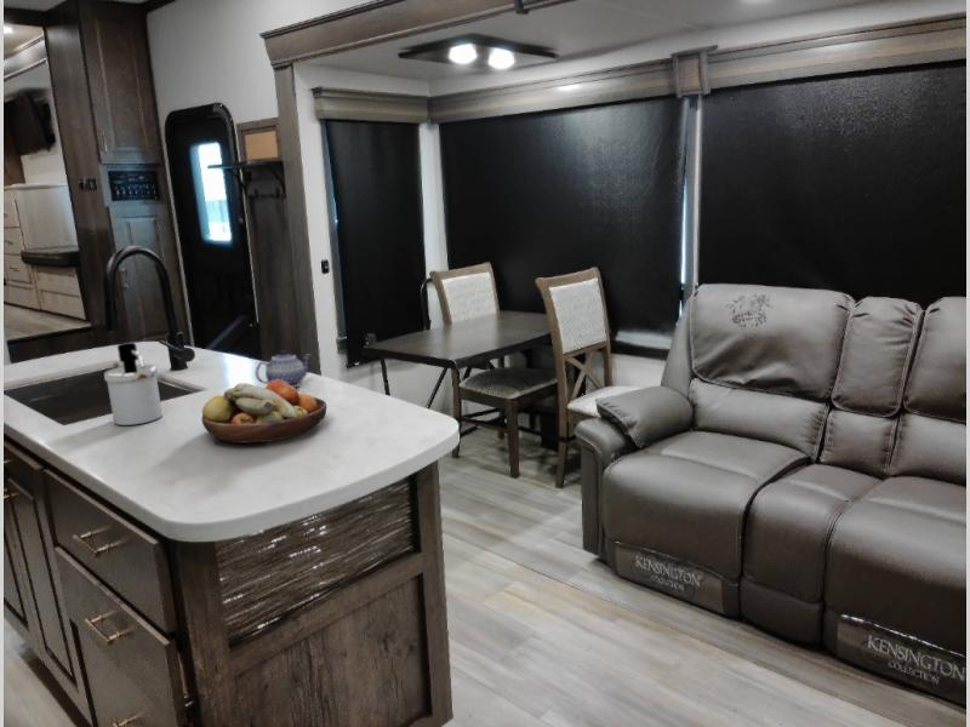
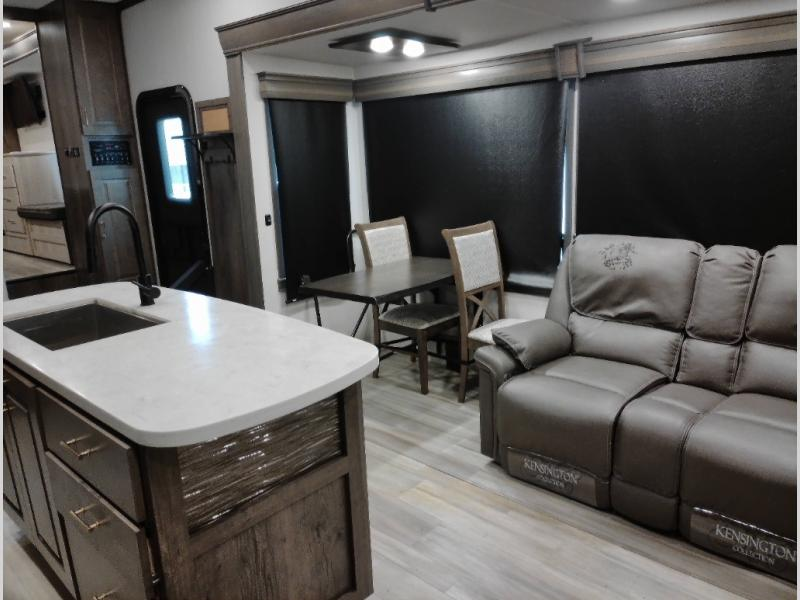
- fruit bowl [200,380,327,445]
- teapot [255,349,312,388]
- soap dispenser [103,342,164,427]
